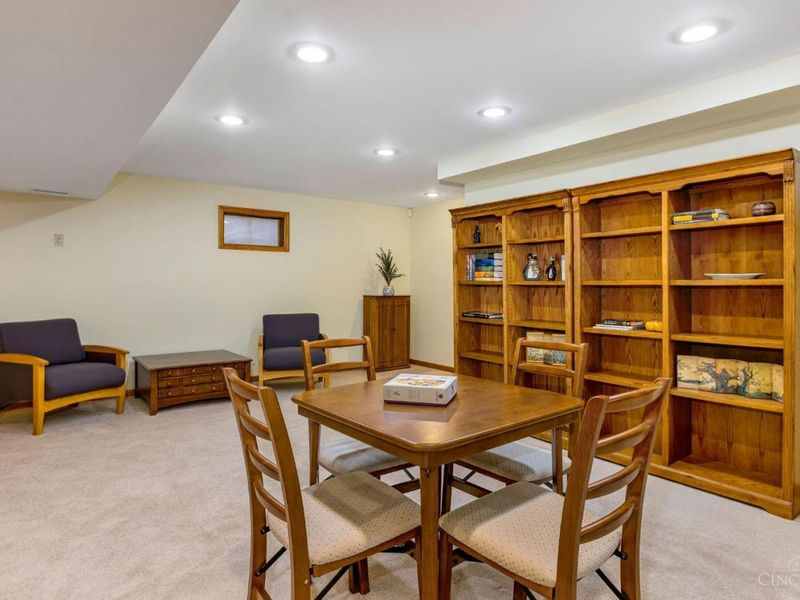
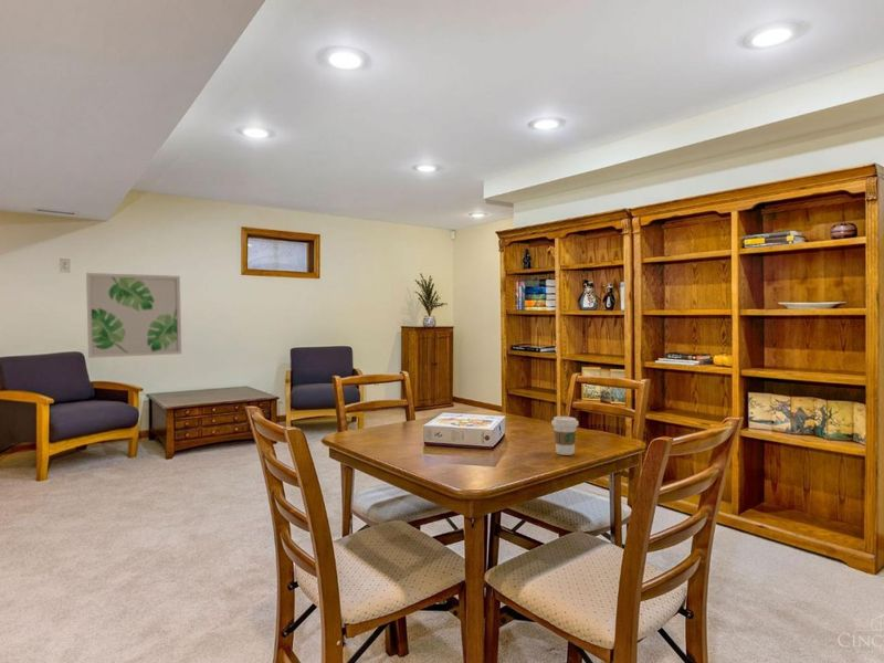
+ wall art [85,272,182,359]
+ coffee cup [550,415,579,456]
